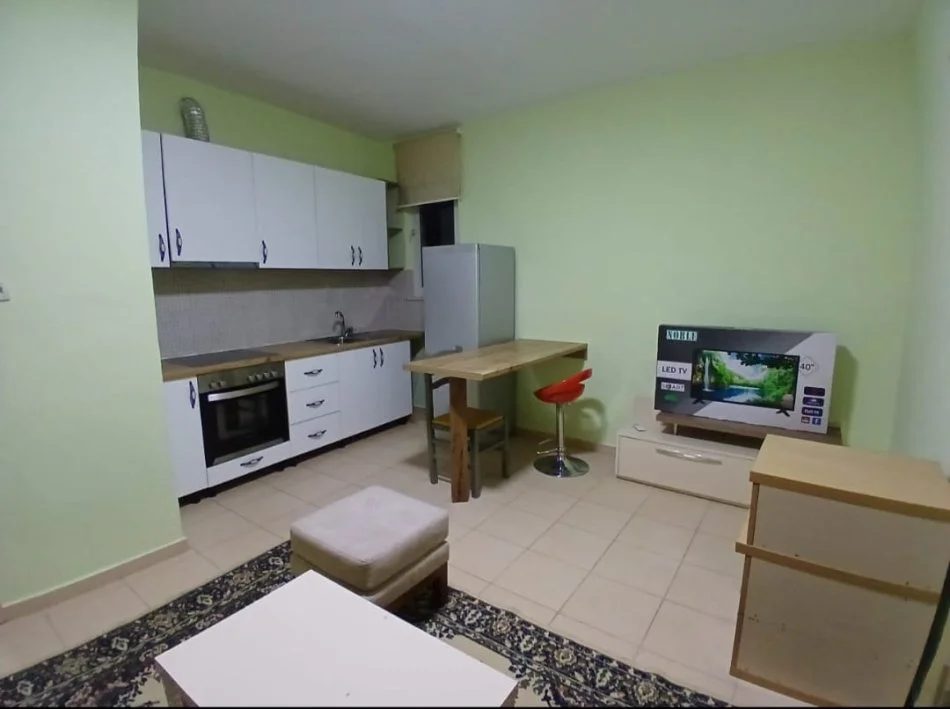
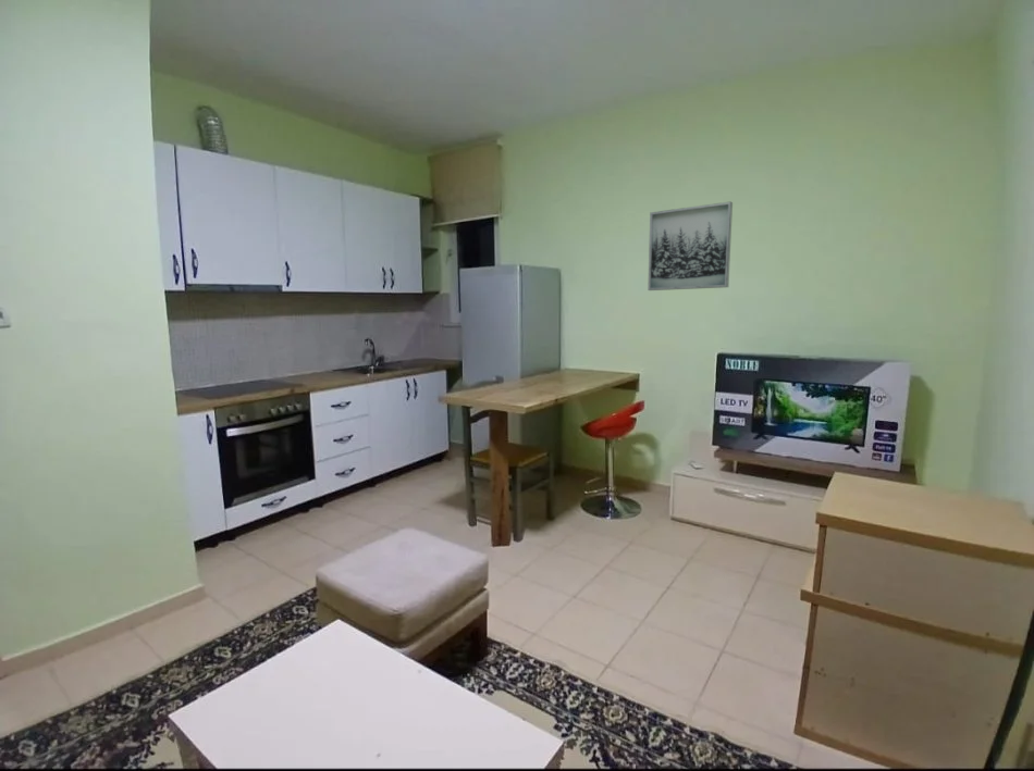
+ wall art [647,200,734,291]
